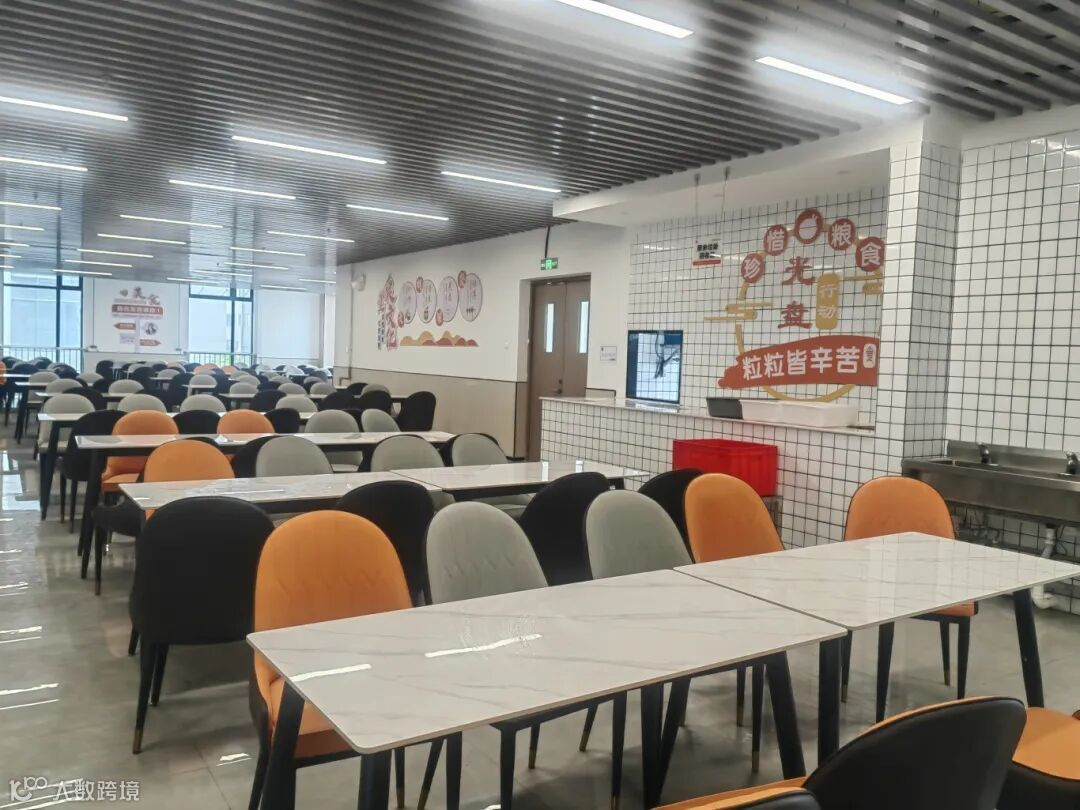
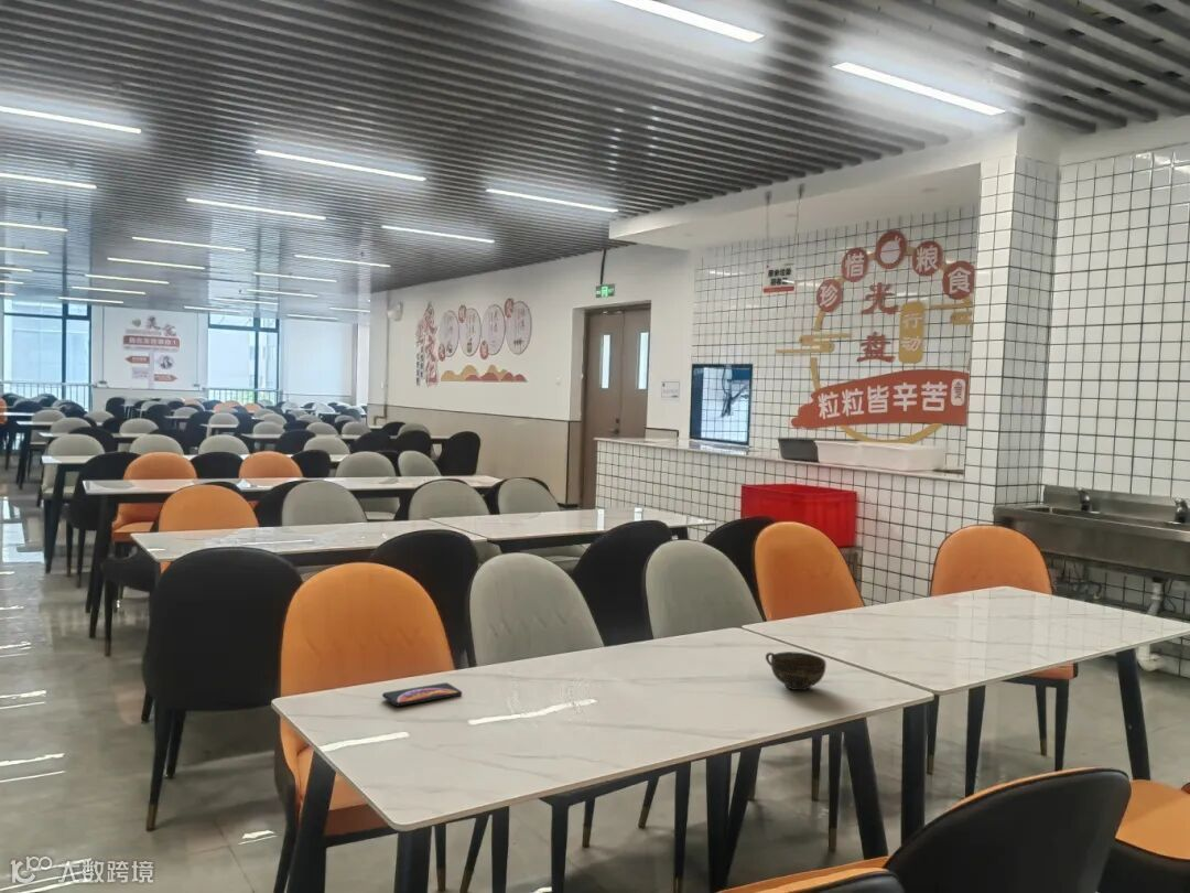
+ smartphone [381,681,463,707]
+ cup [765,650,827,691]
